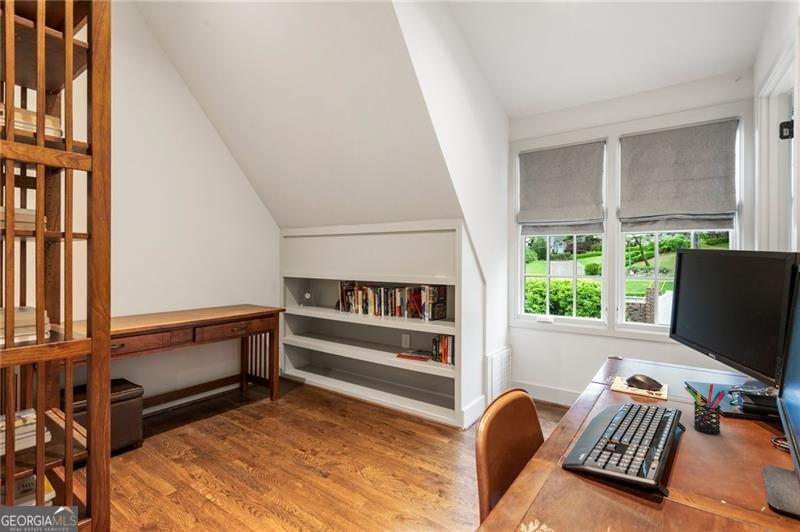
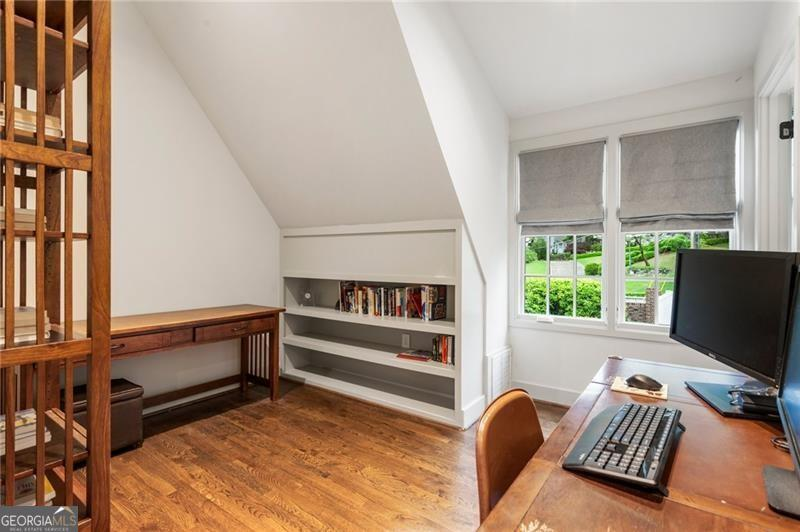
- pen holder [688,383,727,435]
